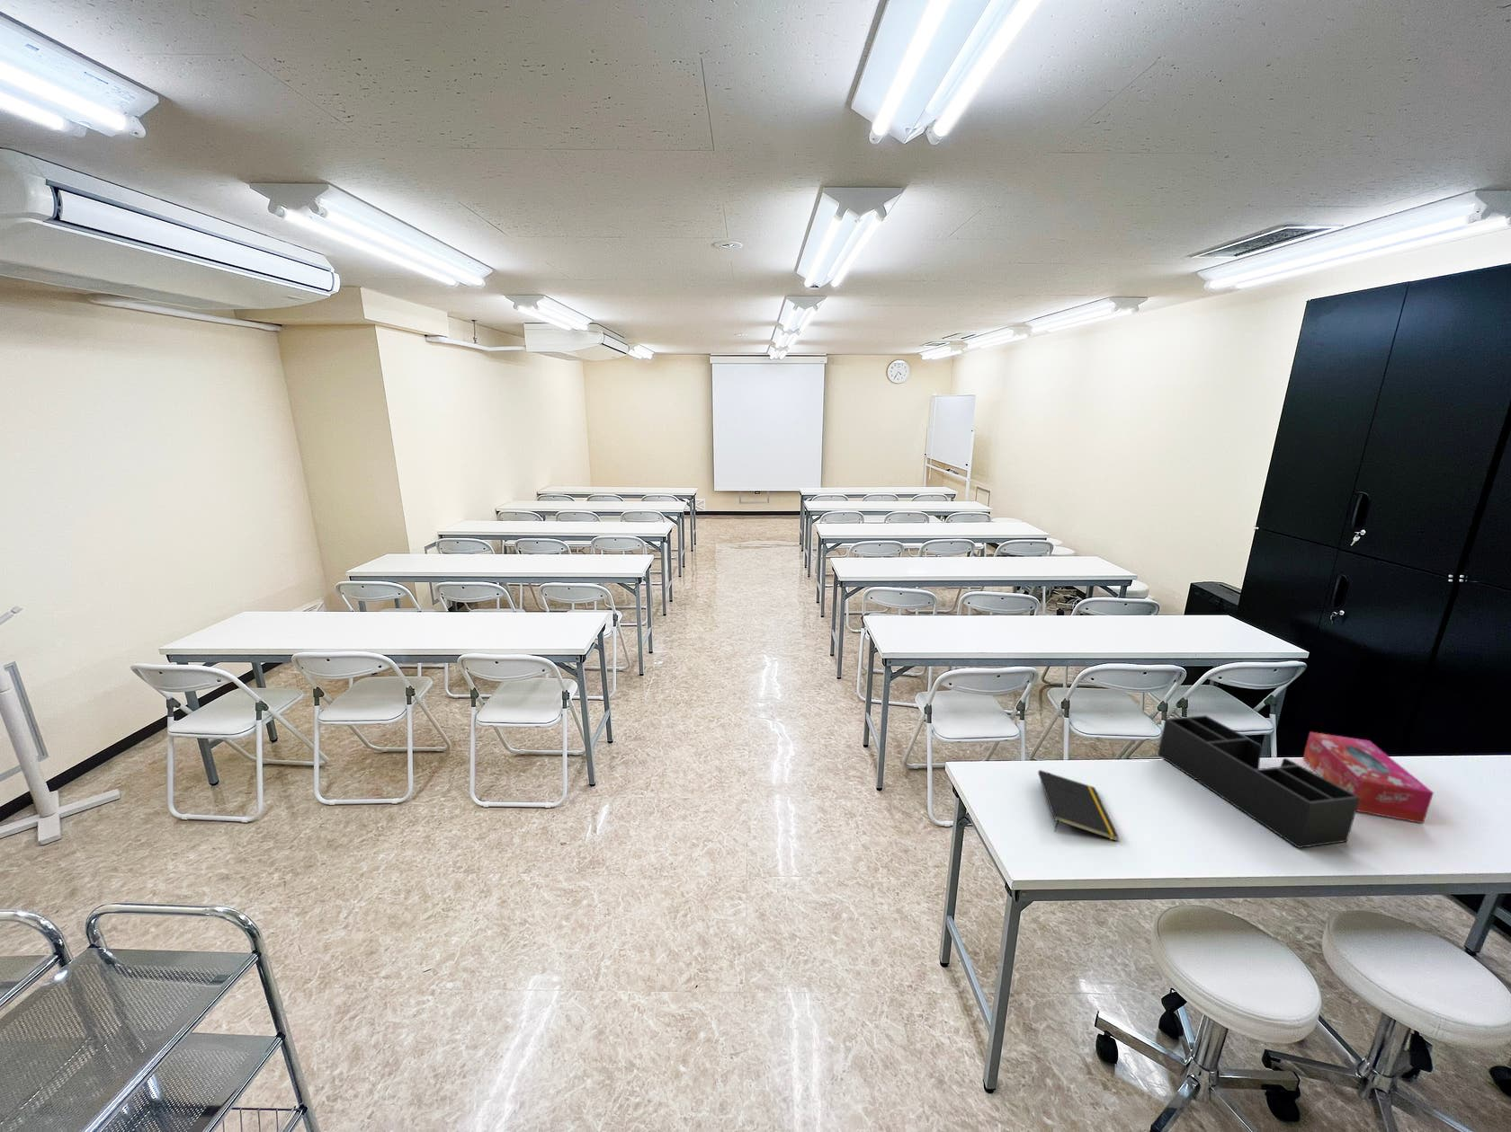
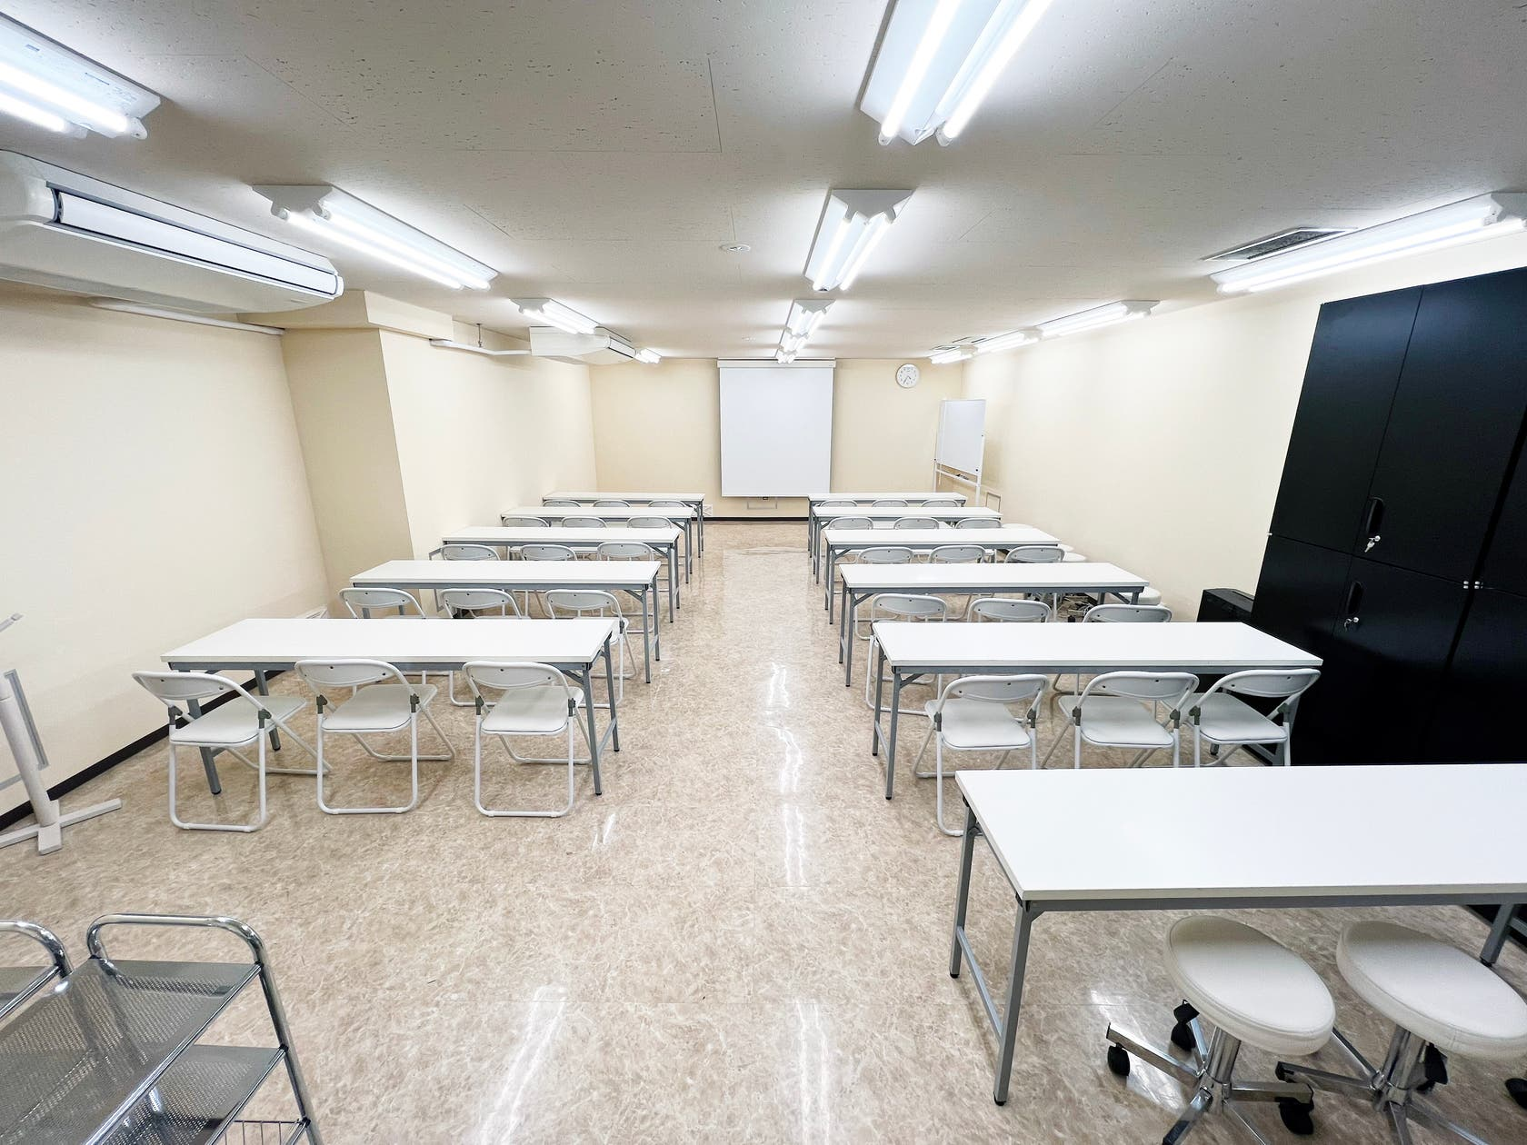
- tissue box [1303,731,1435,825]
- notepad [1037,769,1120,842]
- desk organizer [1156,715,1360,849]
